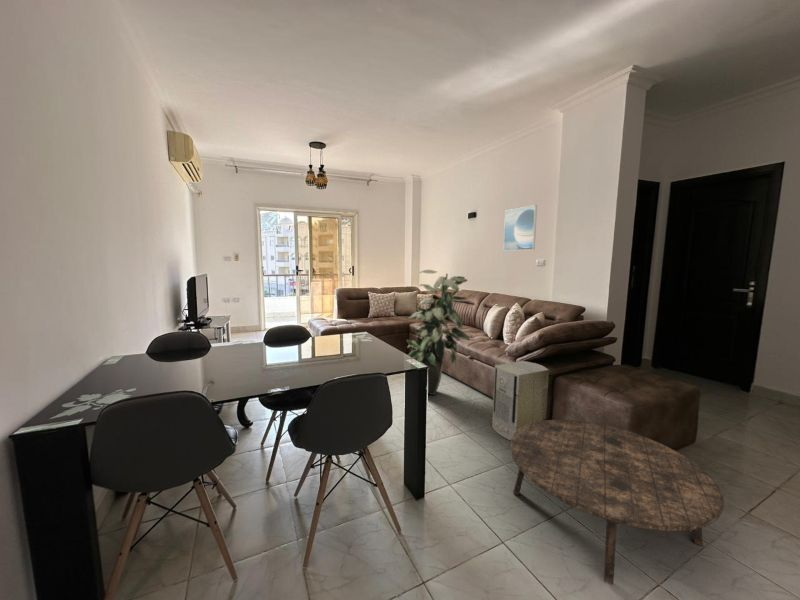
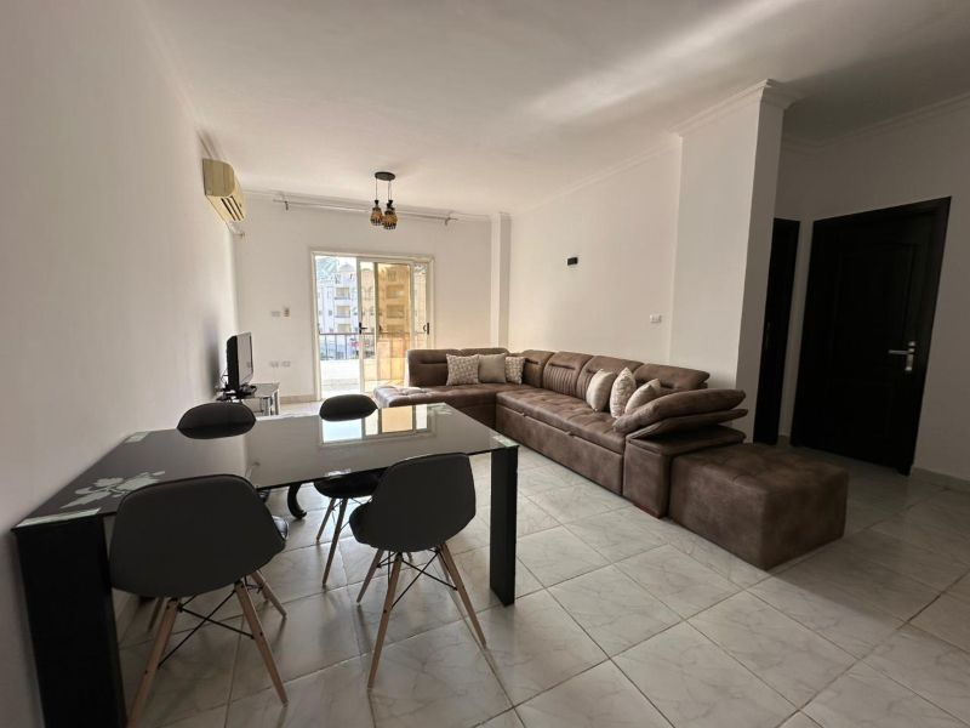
- indoor plant [405,269,471,396]
- air purifier [491,360,550,442]
- coffee table [509,419,725,585]
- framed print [502,204,538,252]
